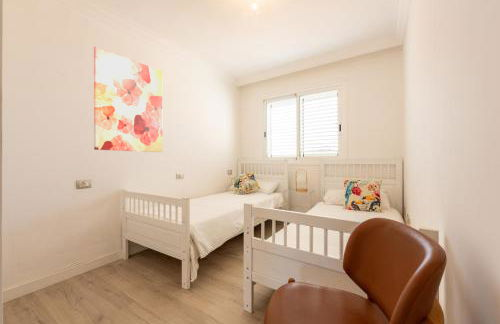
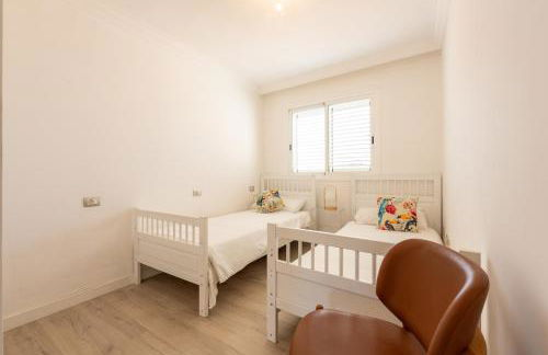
- wall art [93,45,164,153]
